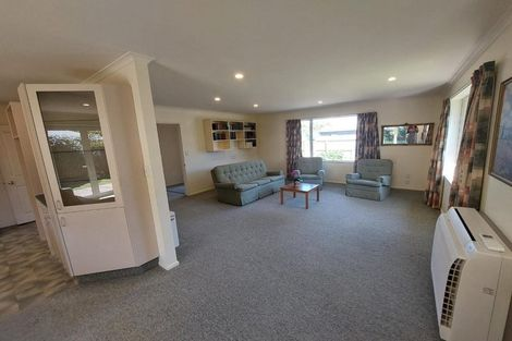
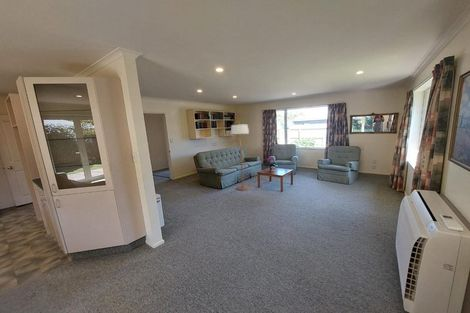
+ floor lamp [230,120,250,191]
